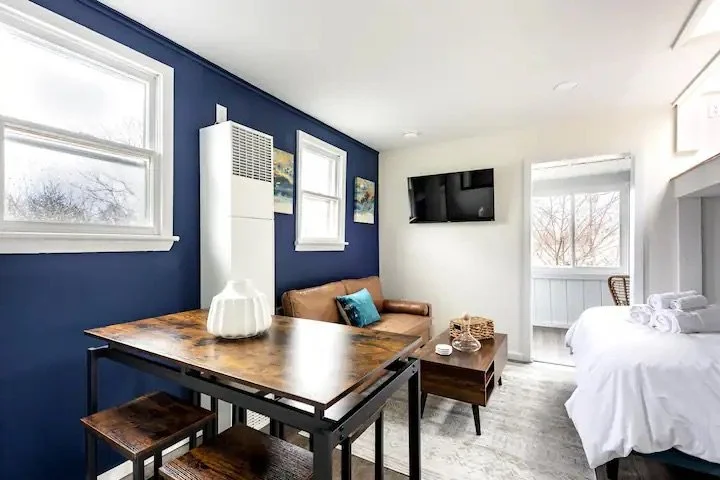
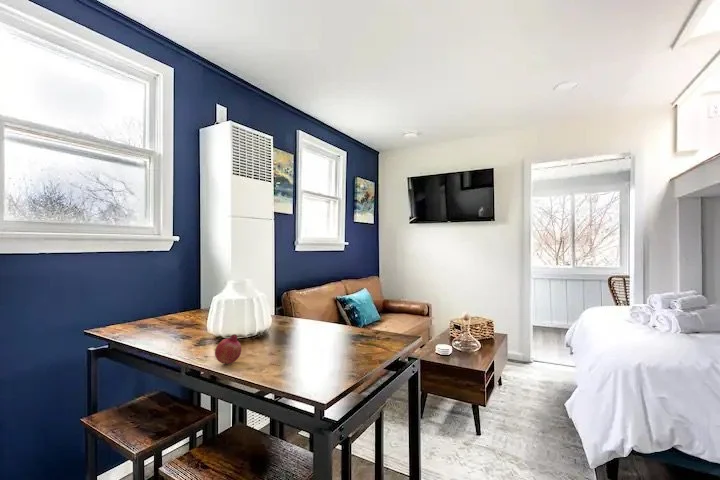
+ fruit [214,333,242,365]
